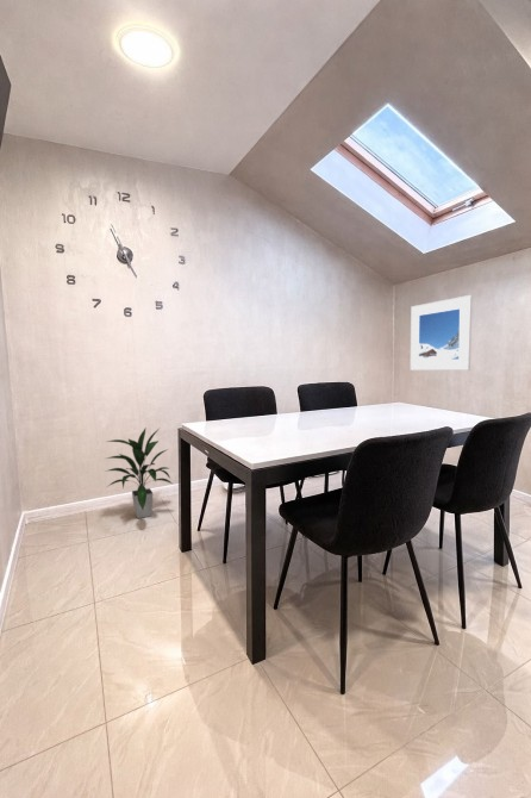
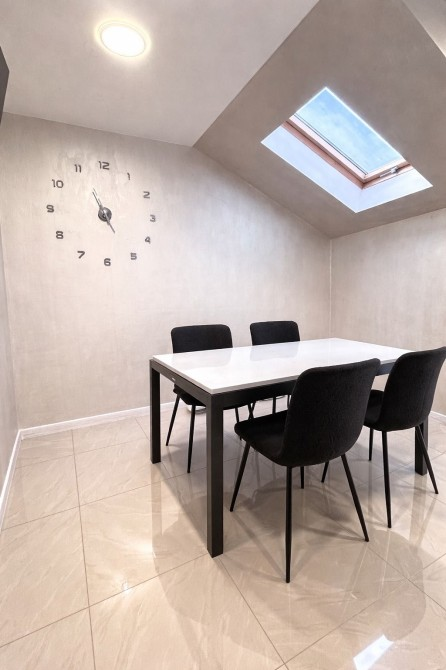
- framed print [410,294,473,372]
- indoor plant [105,426,174,519]
